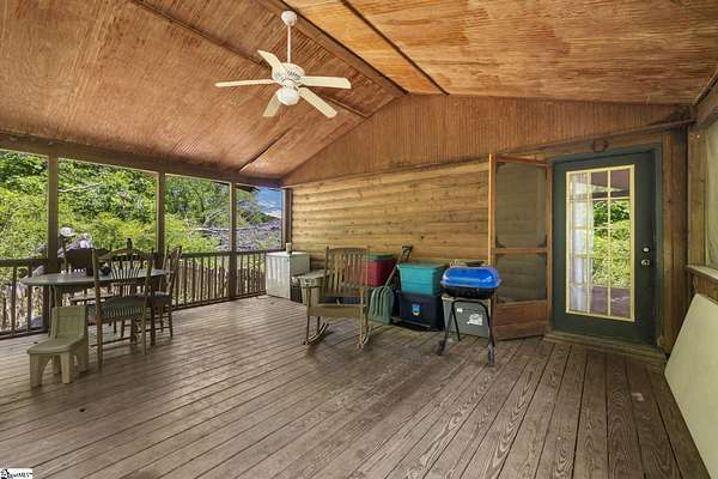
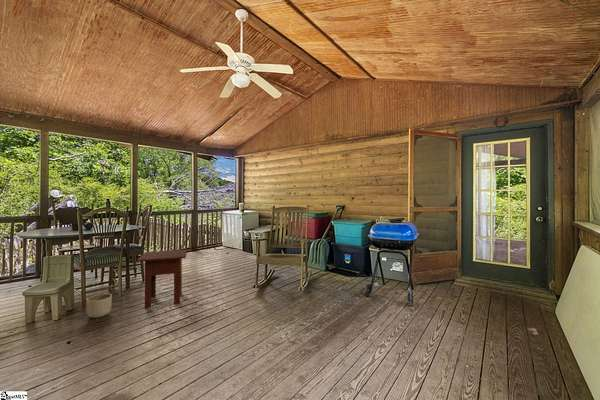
+ planter [86,293,113,319]
+ side table [136,249,188,309]
